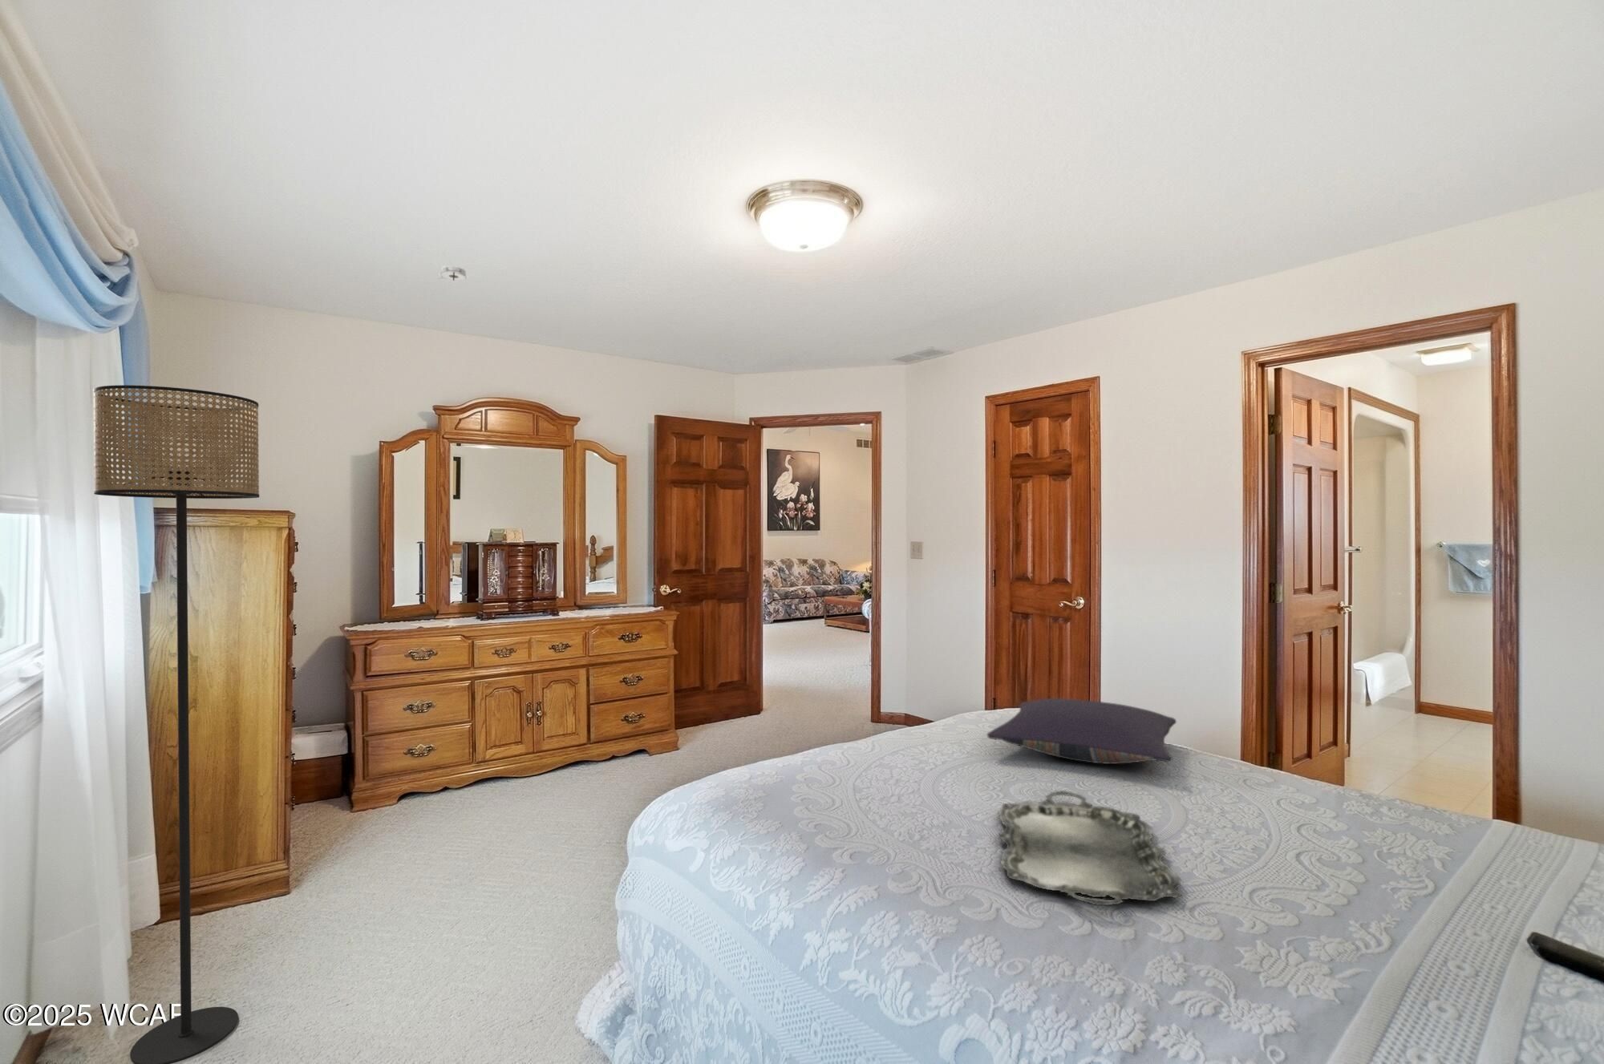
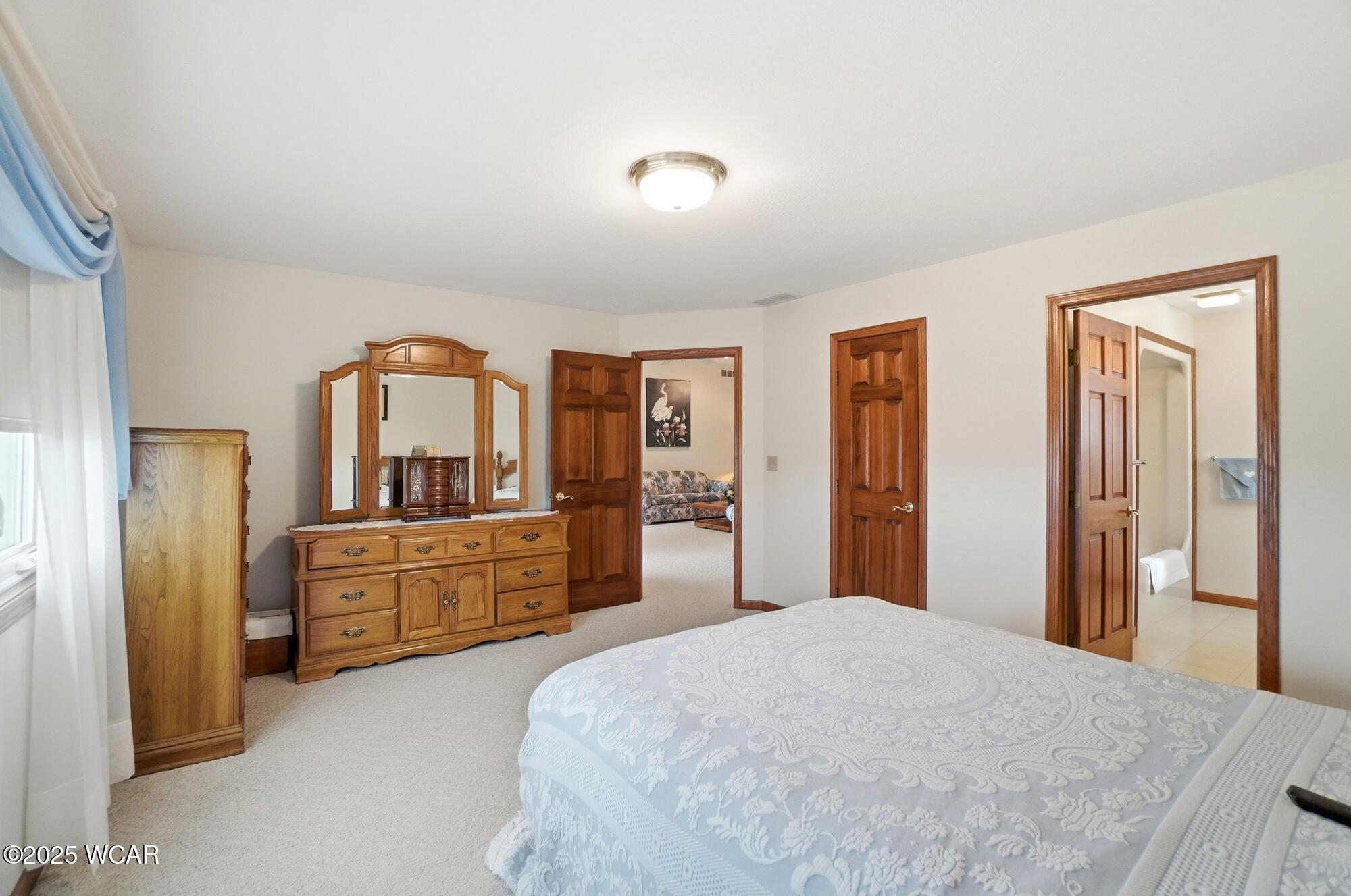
- floor lamp [93,384,260,1064]
- smoke detector [436,265,469,281]
- serving tray [997,790,1183,907]
- pillow [987,697,1178,765]
